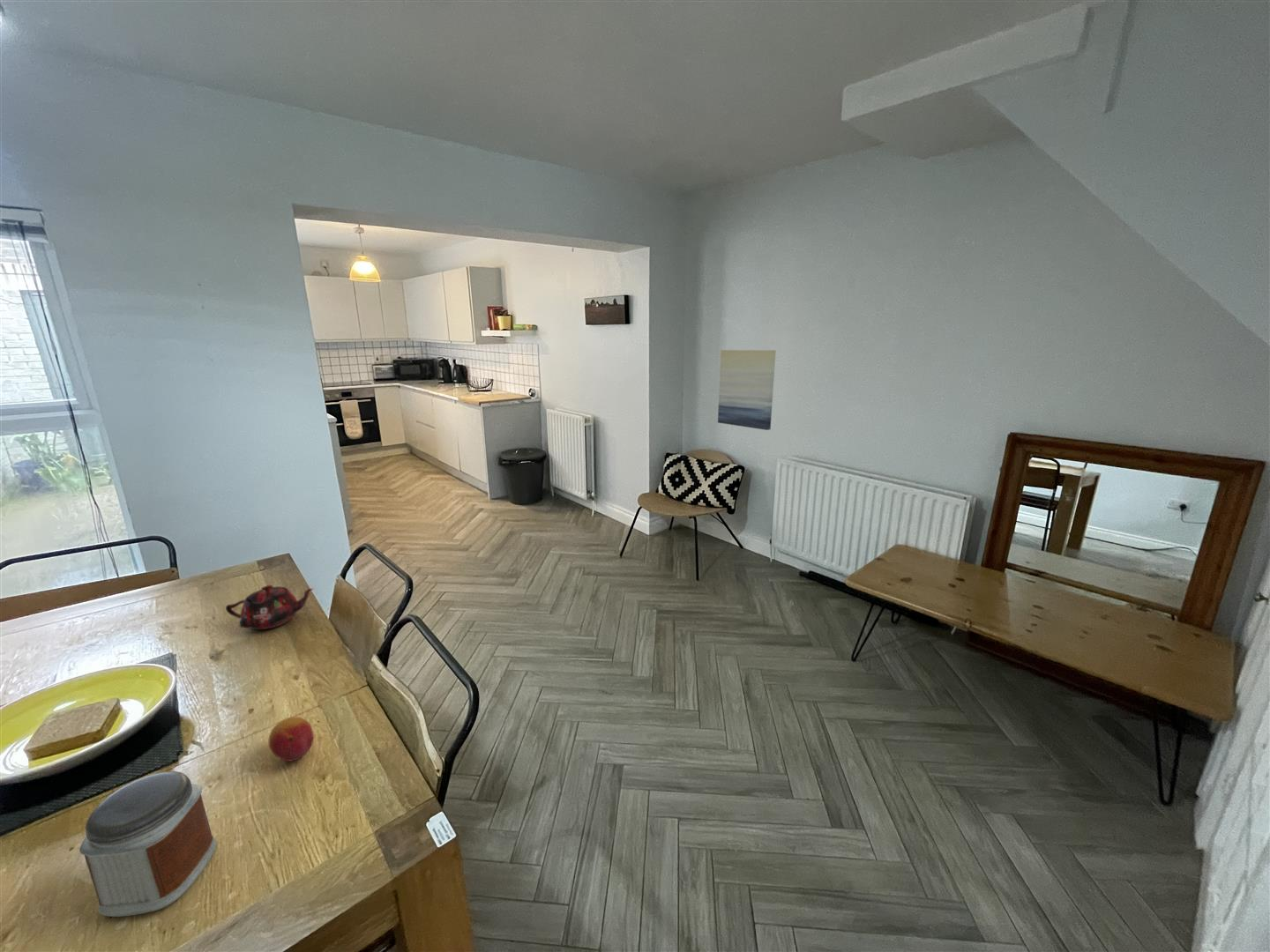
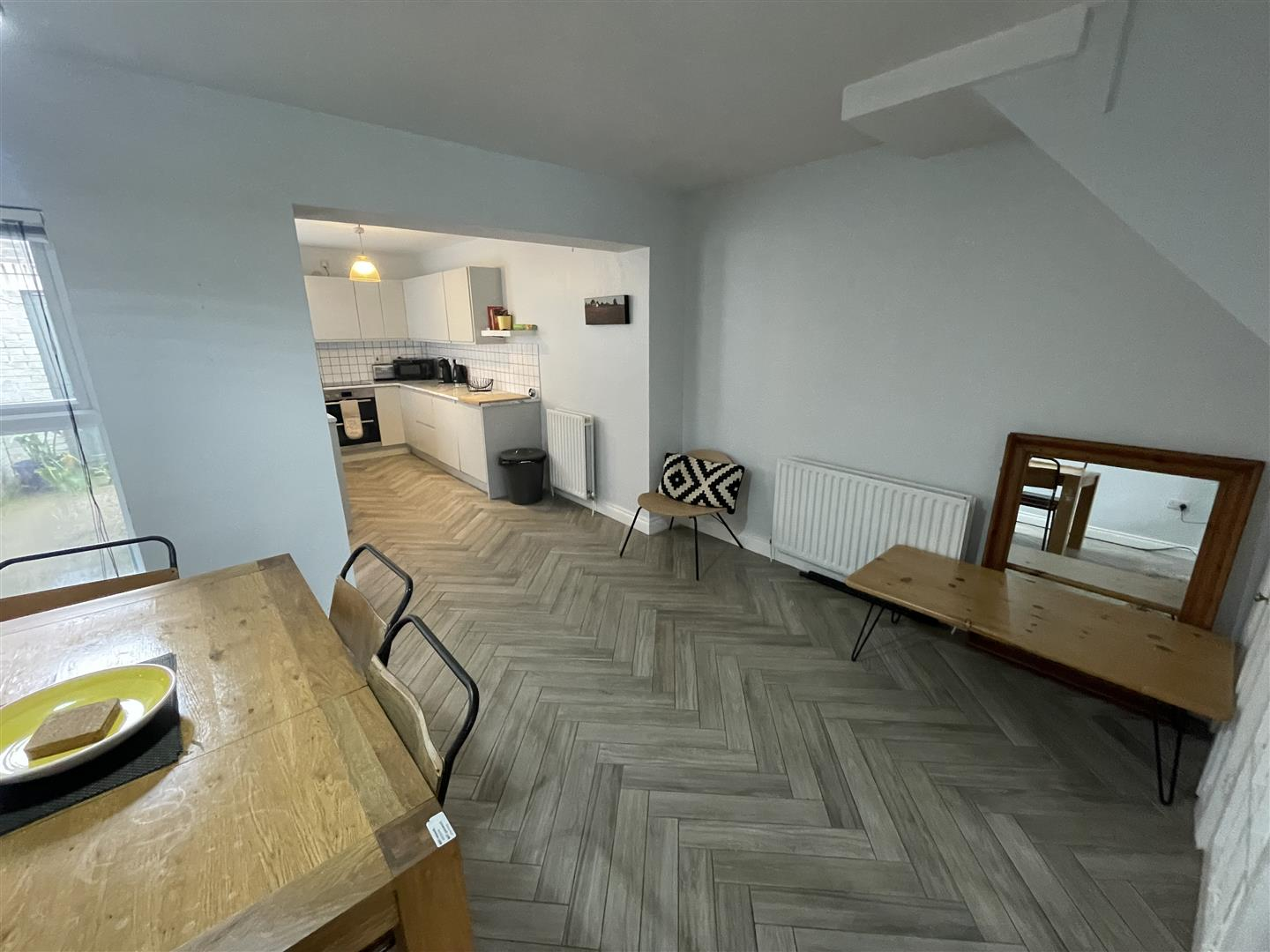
- jar [78,770,218,918]
- fruit [268,716,314,762]
- teapot [225,584,314,630]
- wall art [717,349,777,431]
